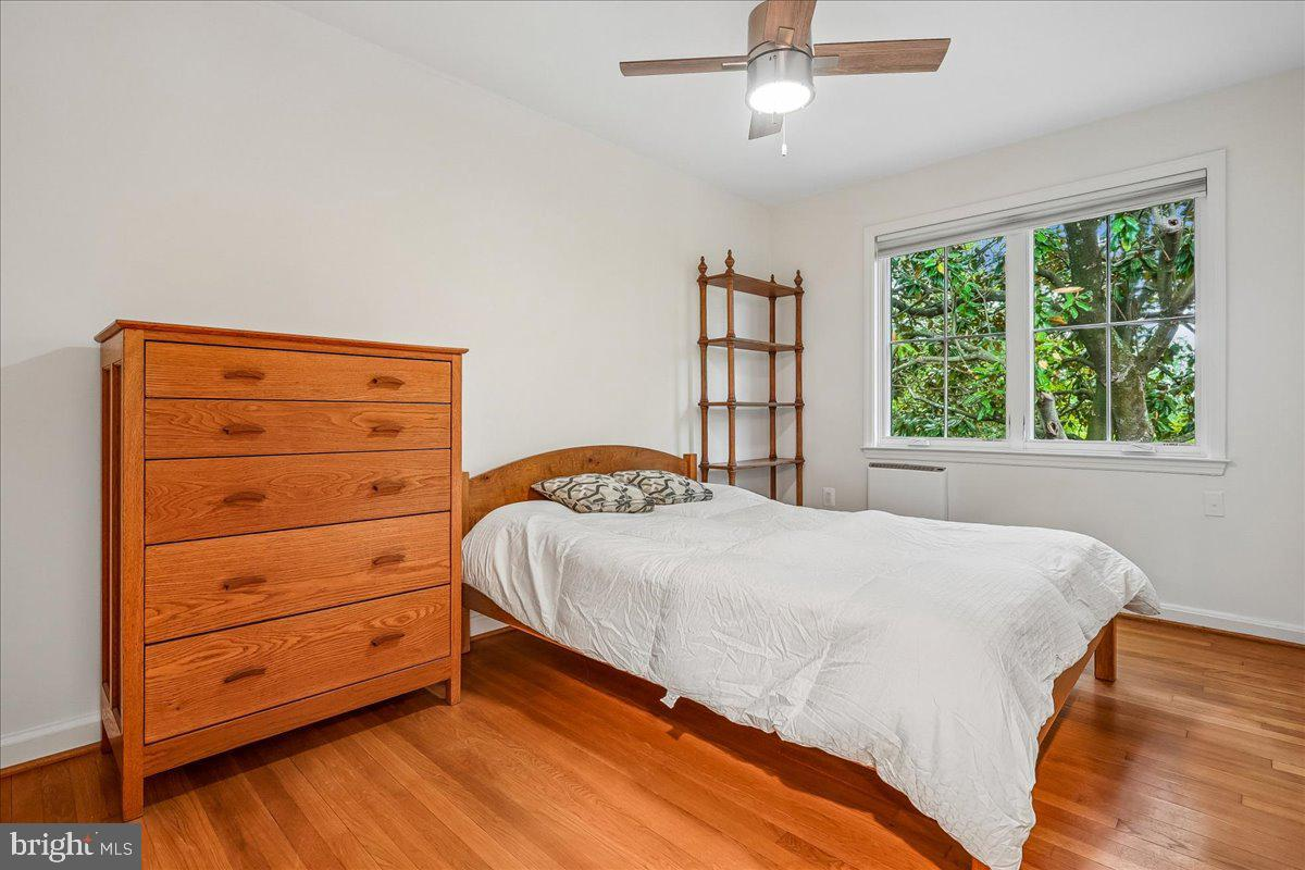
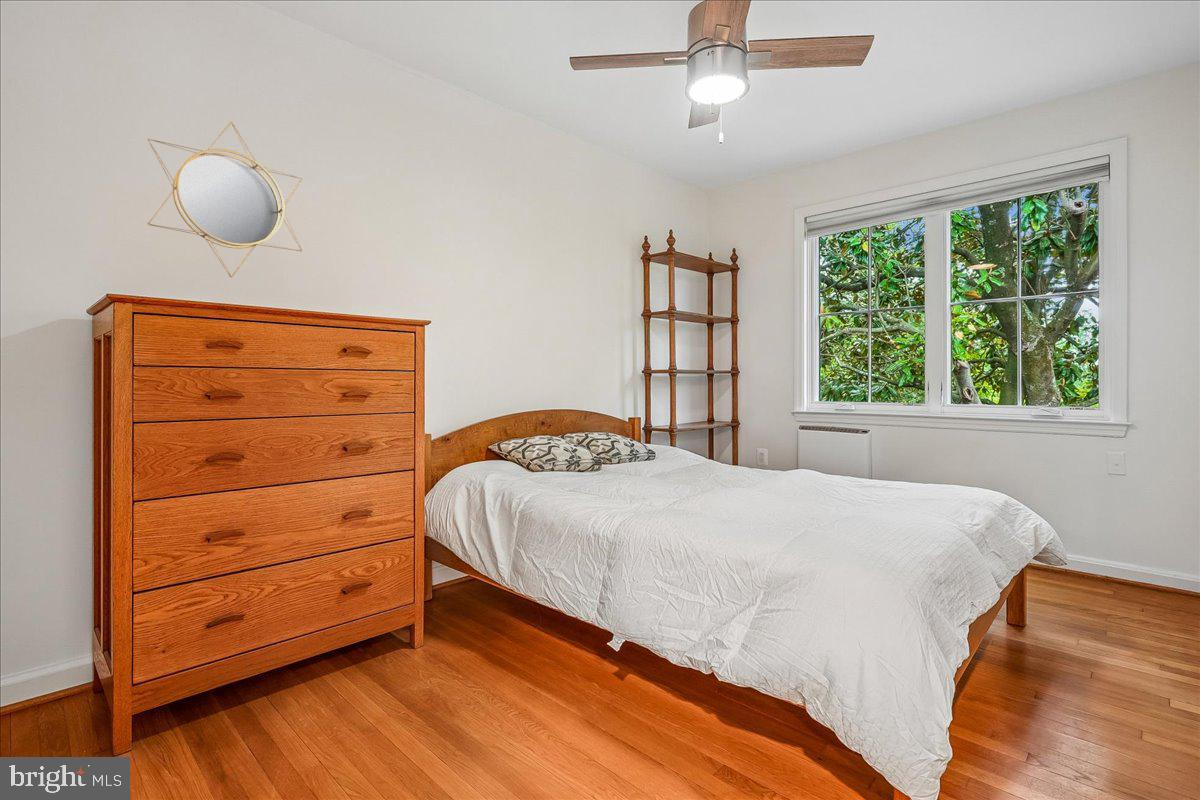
+ home mirror [146,121,303,278]
